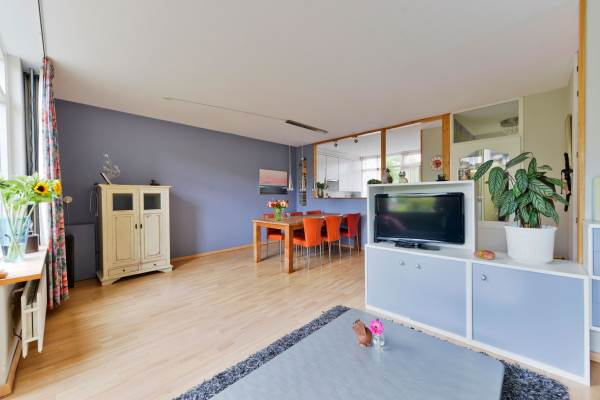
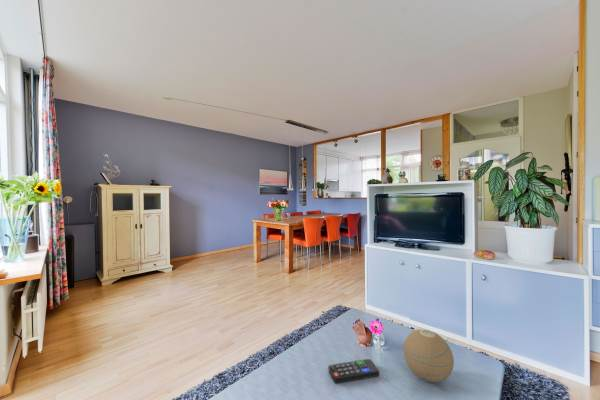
+ decorative orb [402,328,455,383]
+ remote control [328,358,380,384]
